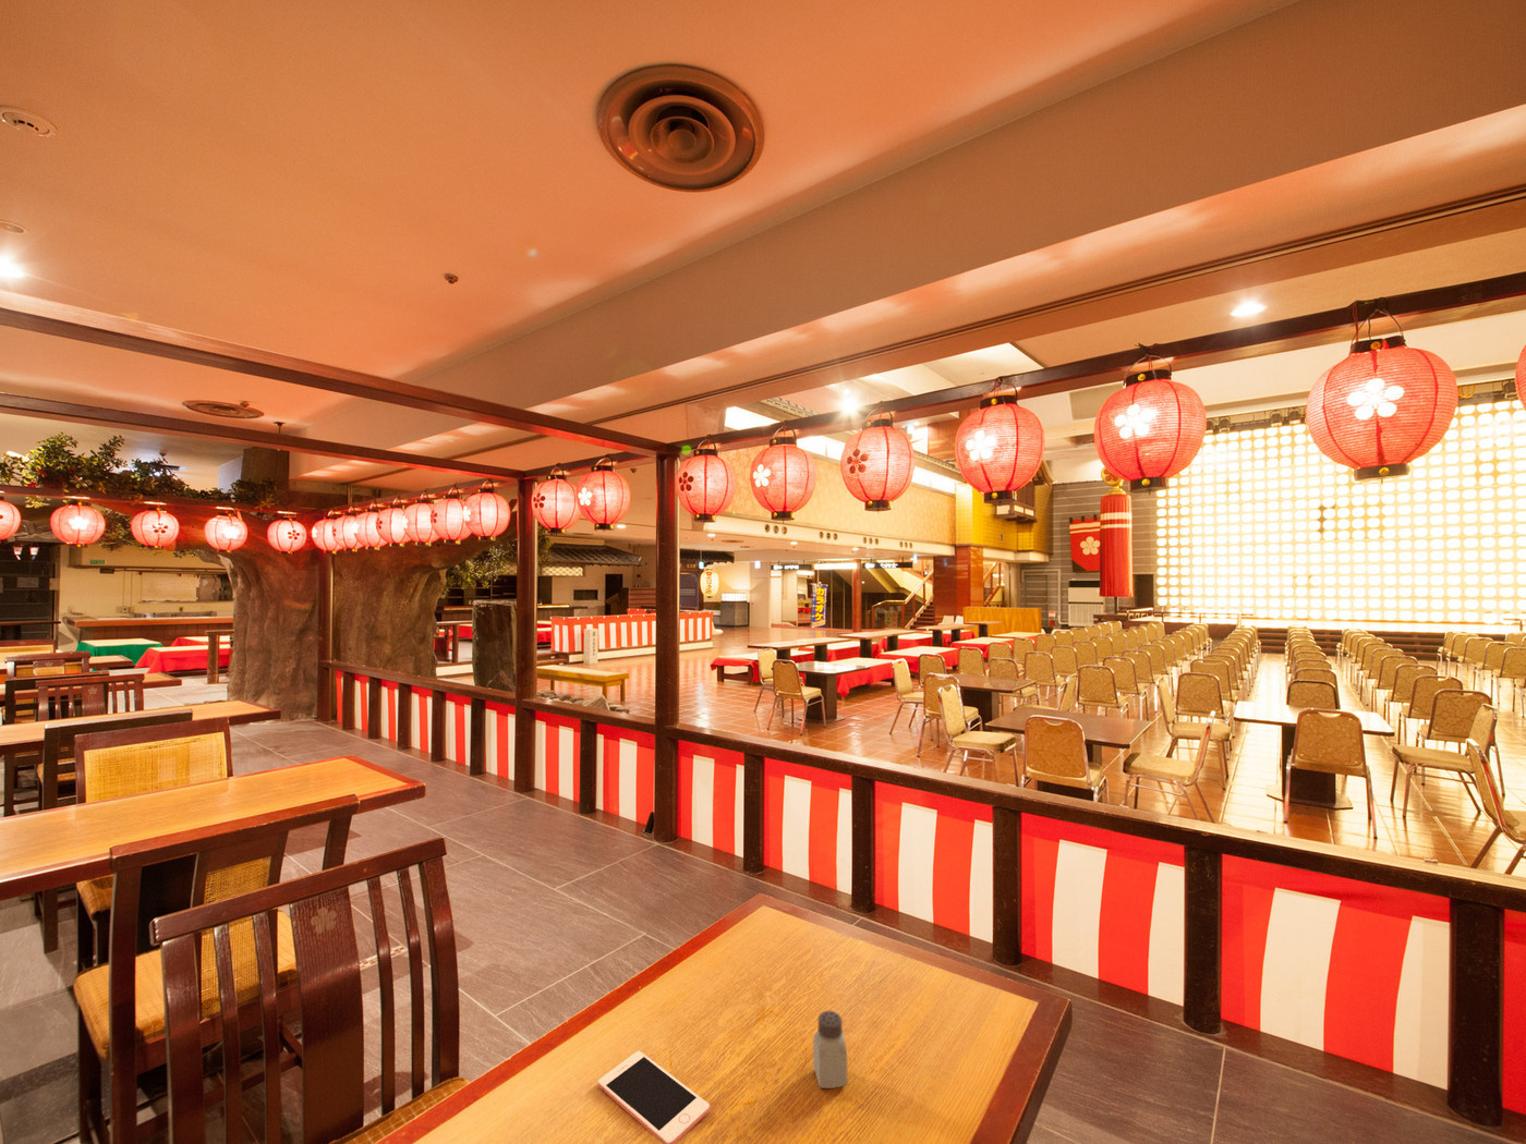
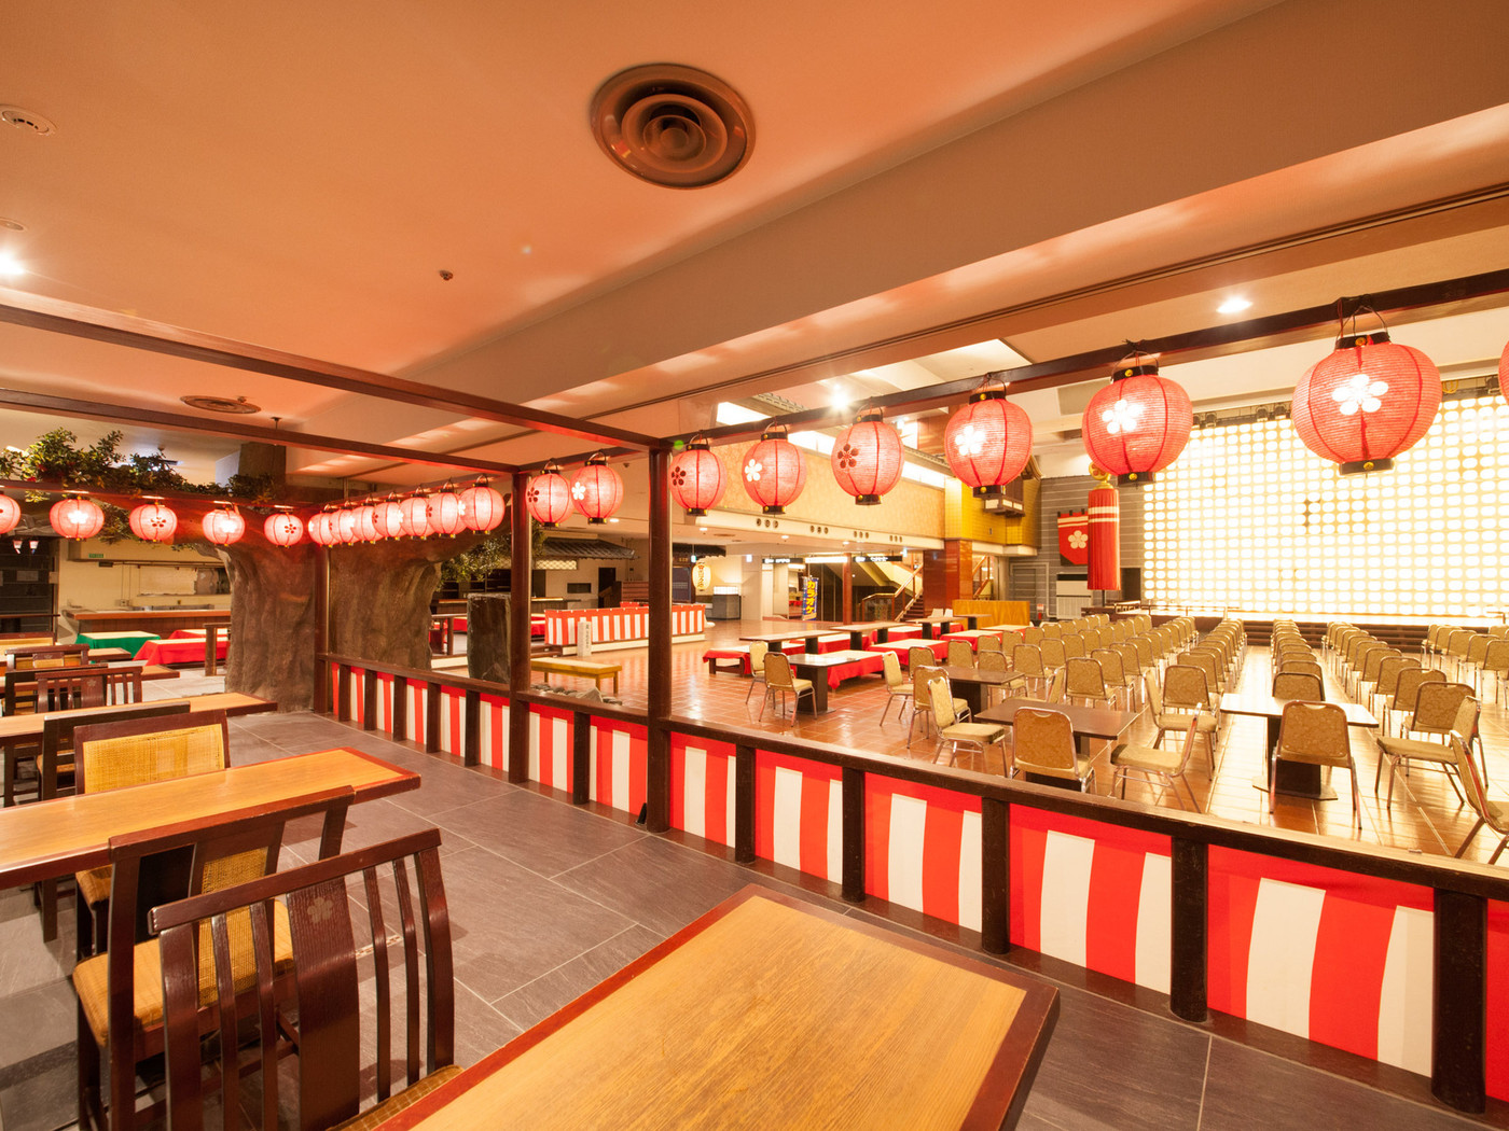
- saltshaker [812,1009,848,1090]
- cell phone [597,1050,710,1144]
